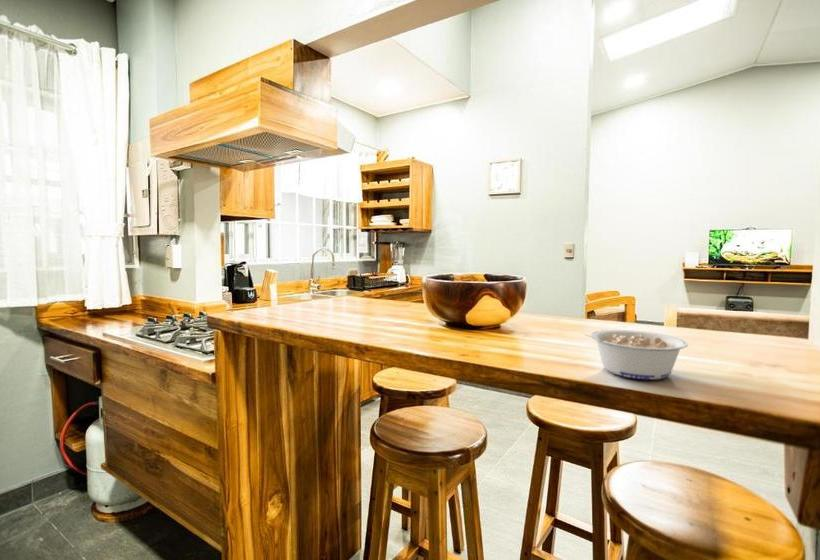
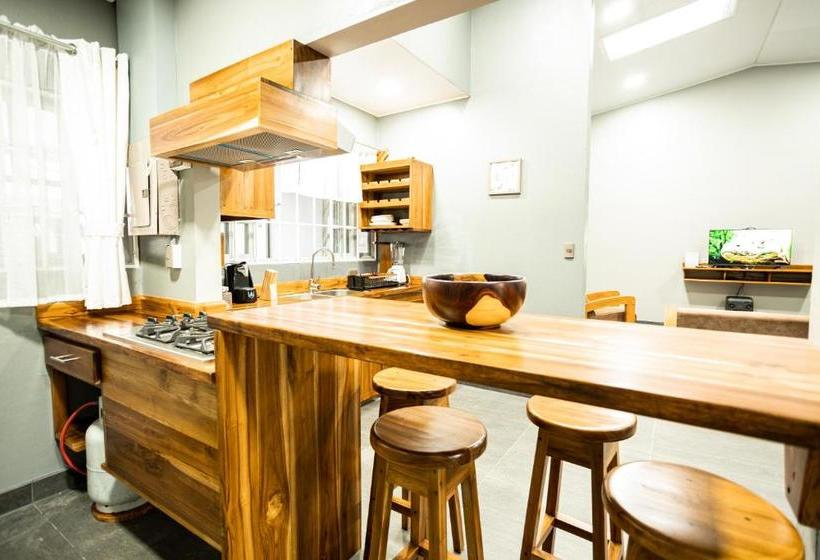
- legume [583,329,689,381]
